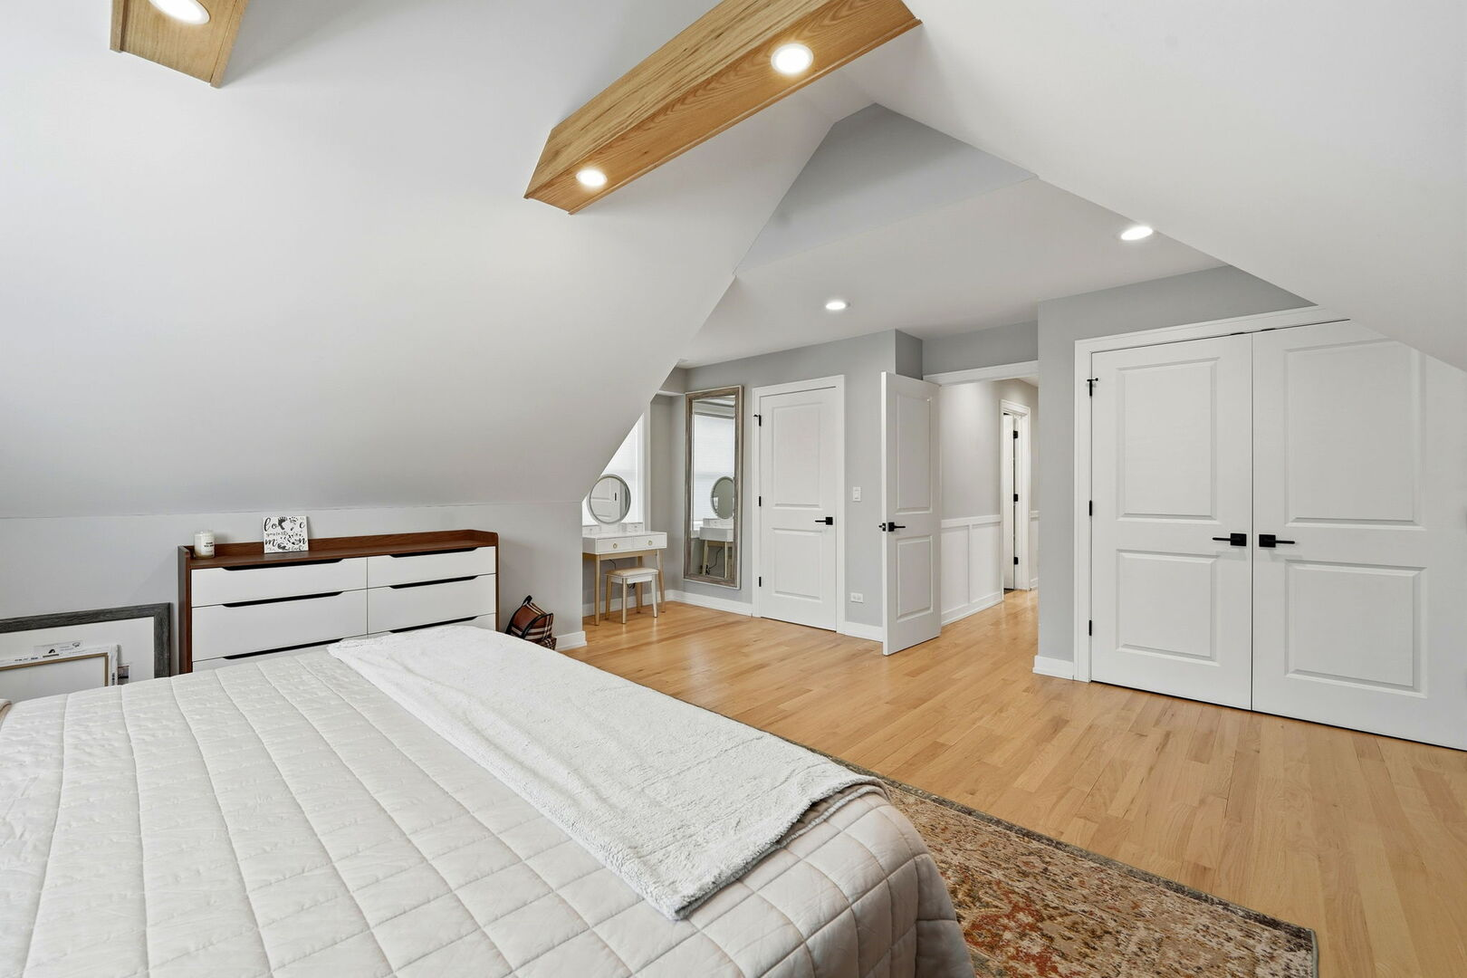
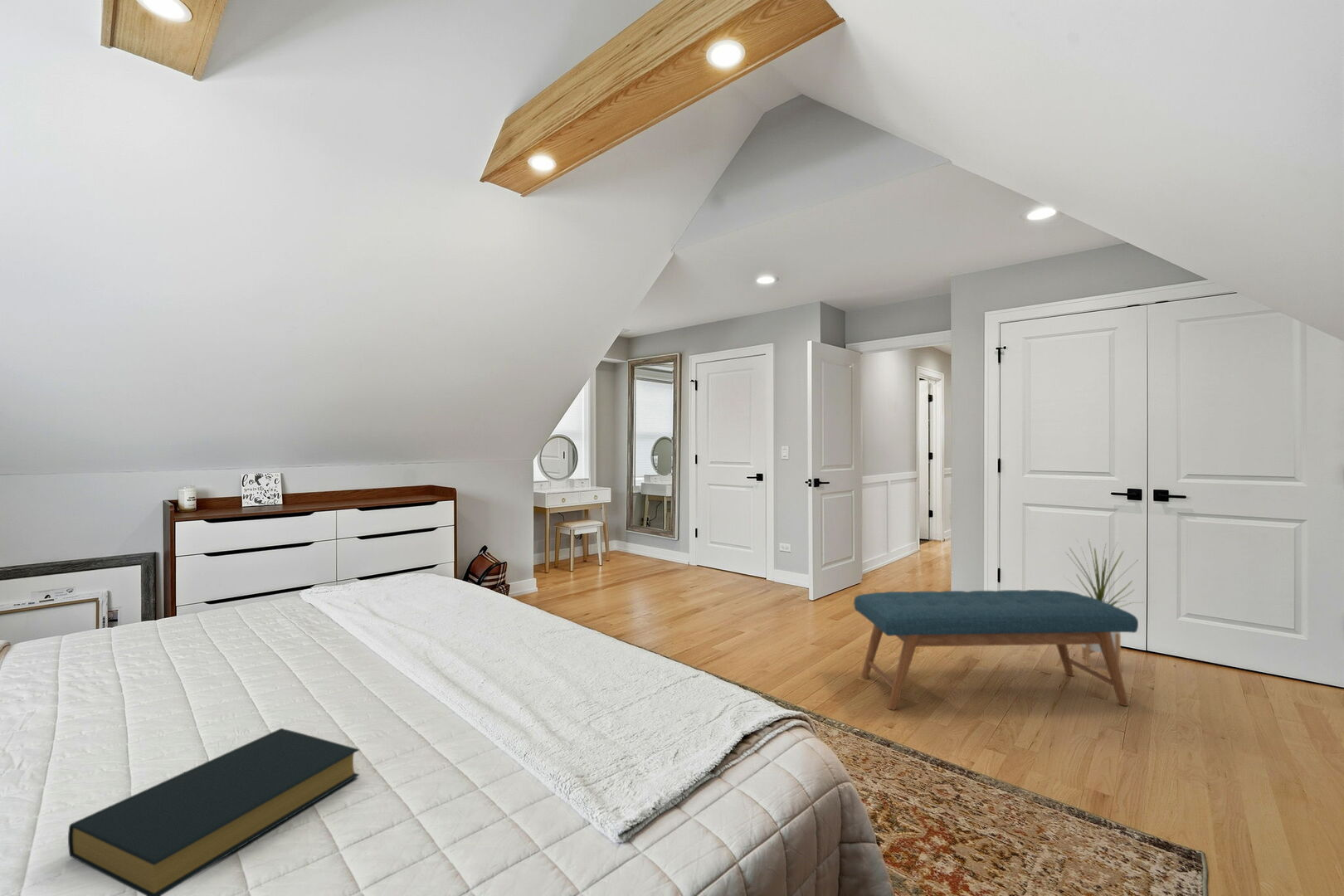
+ house plant [1064,539,1144,671]
+ hardback book [67,728,360,896]
+ bench [853,589,1139,711]
